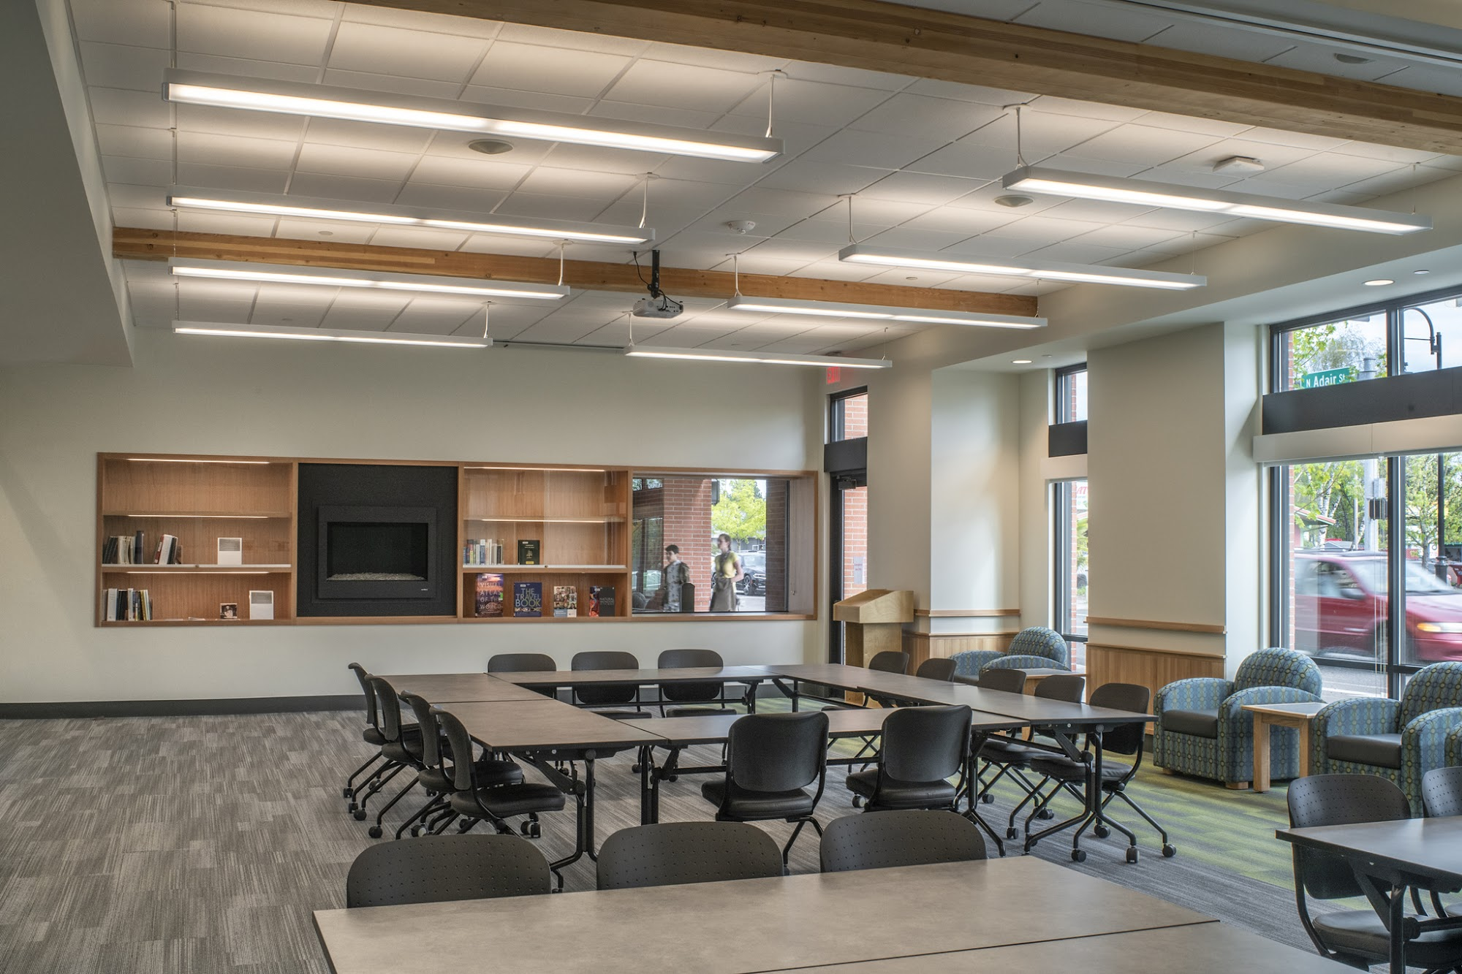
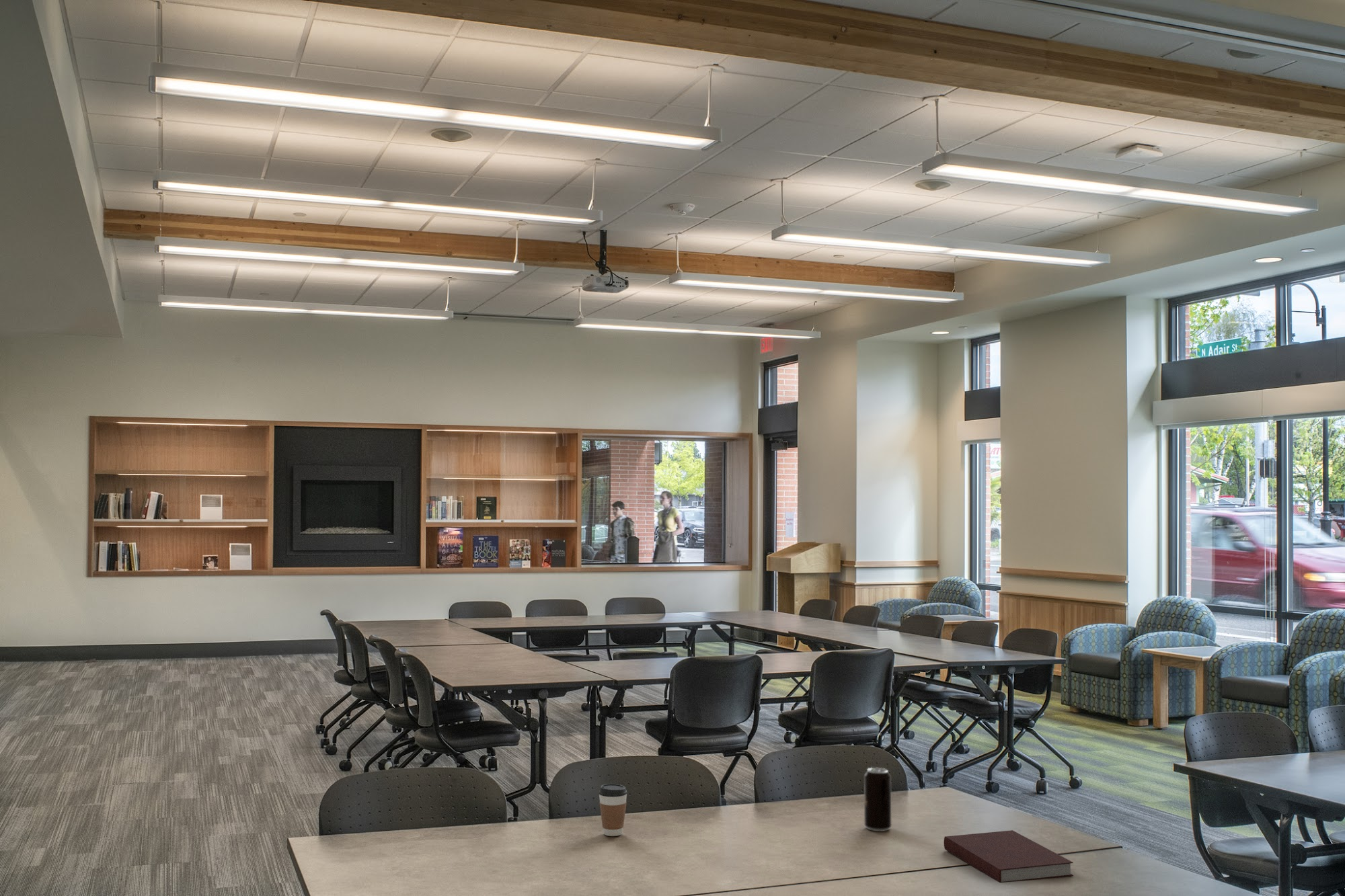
+ notebook [944,829,1074,883]
+ beverage can [863,767,892,832]
+ coffee cup [598,783,628,837]
